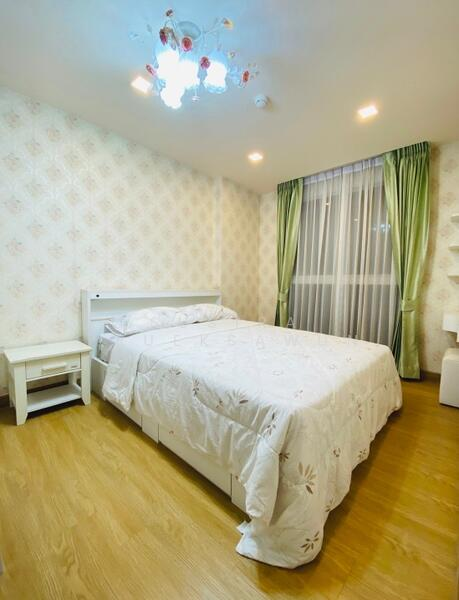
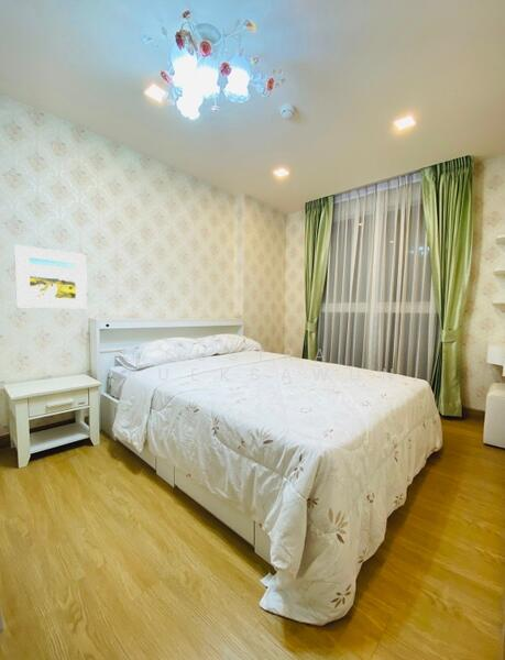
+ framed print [13,243,88,309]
